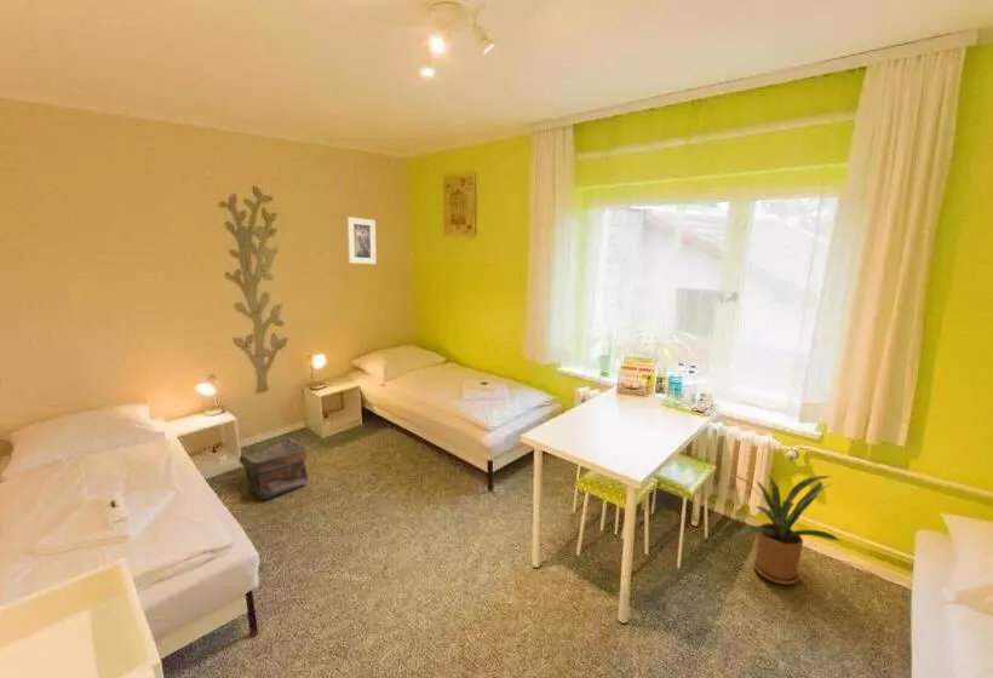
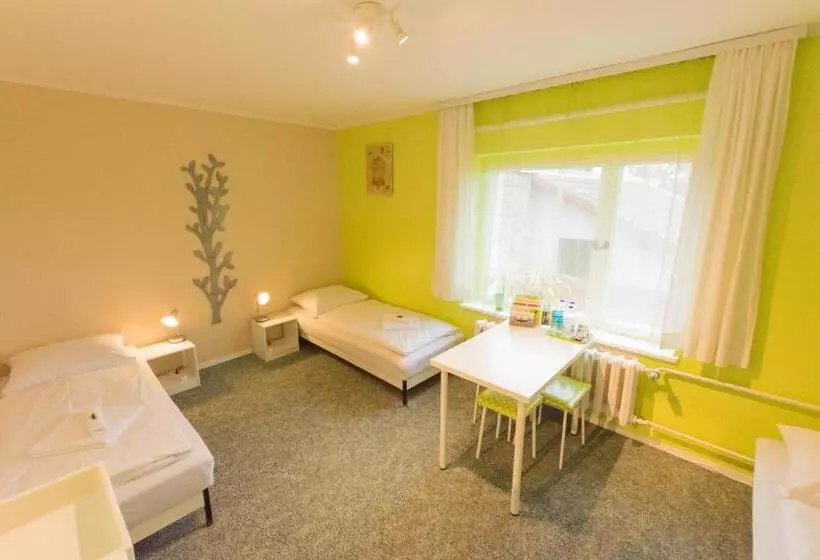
- house plant [724,472,843,586]
- pouch [237,437,309,501]
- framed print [346,216,378,265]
